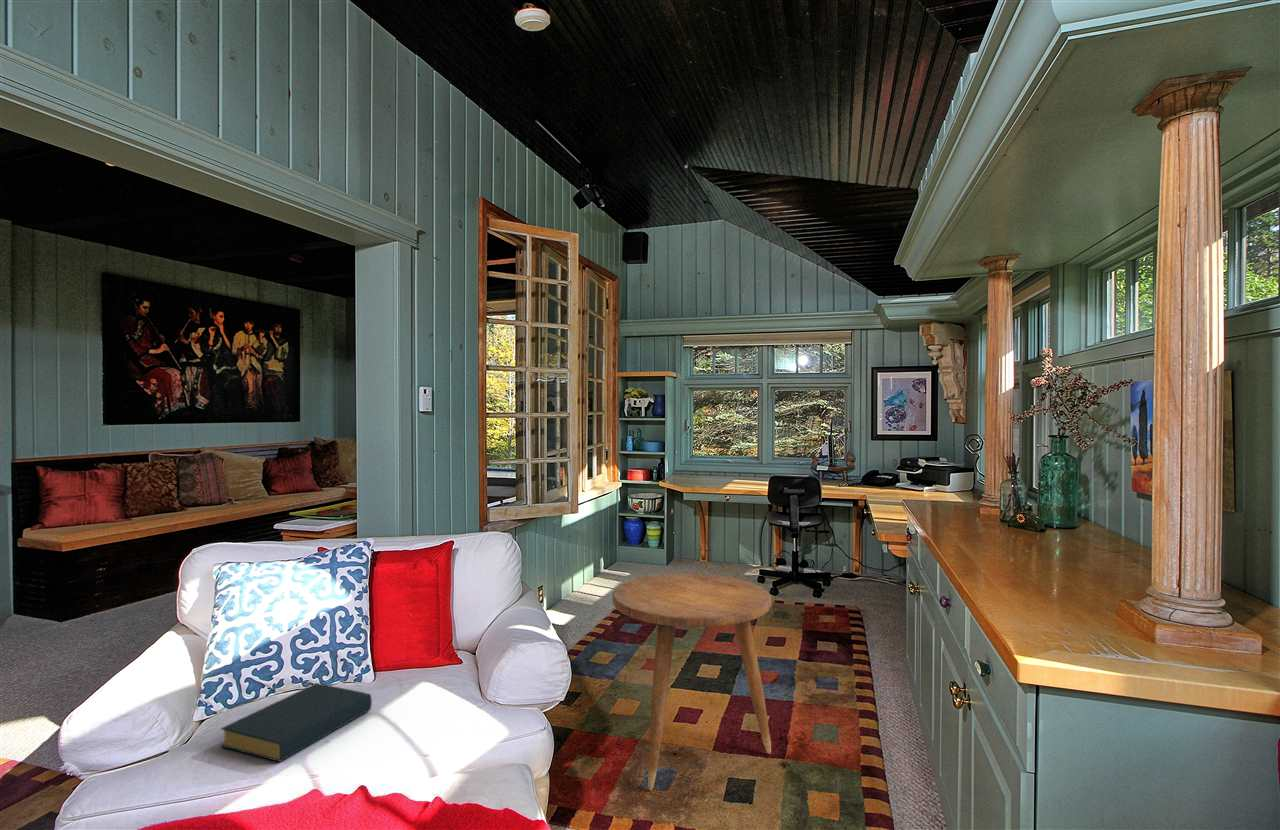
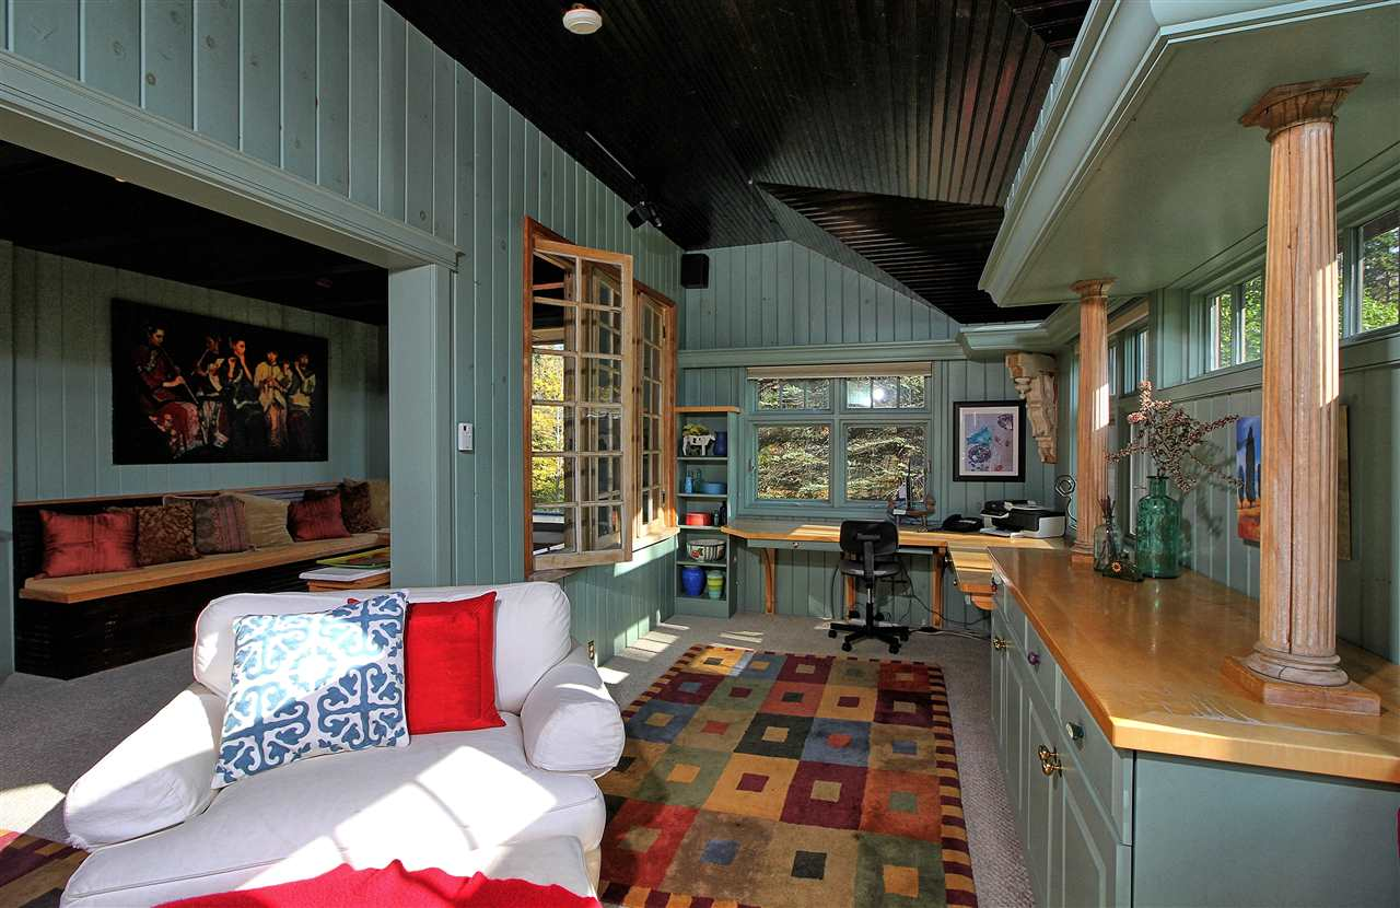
- hardback book [220,682,373,763]
- side table [612,573,773,791]
